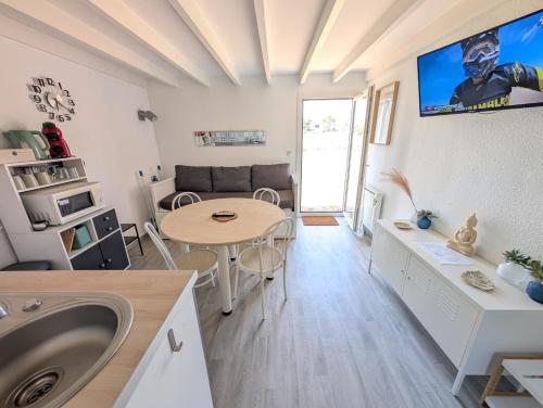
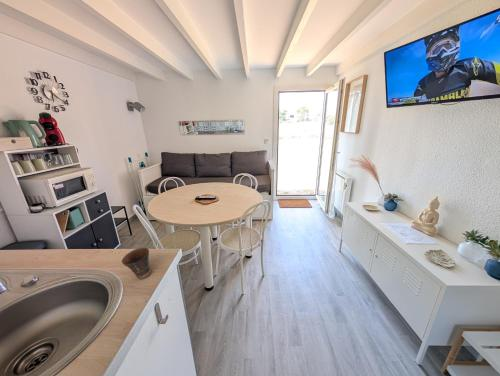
+ cup [121,247,152,280]
